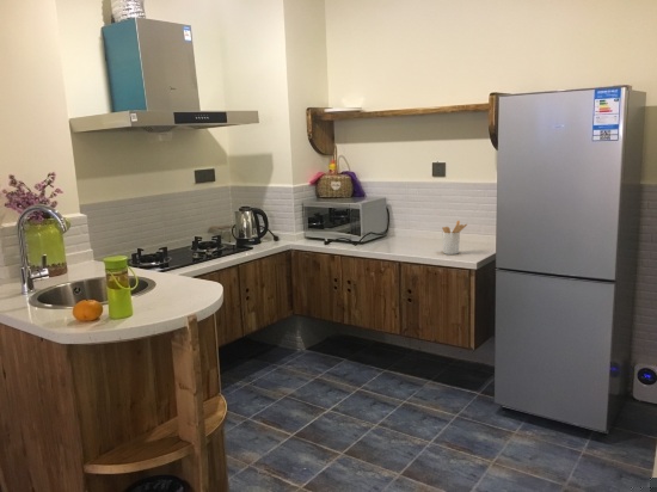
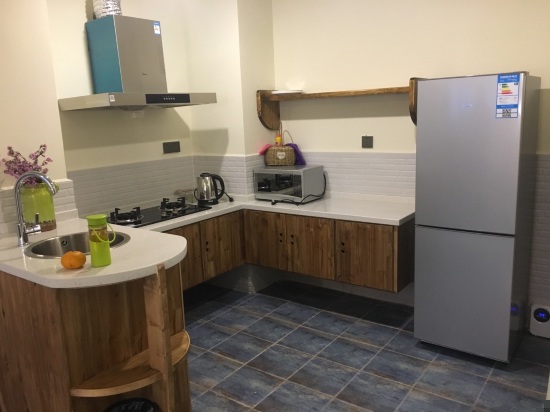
- utensil holder [441,220,468,256]
